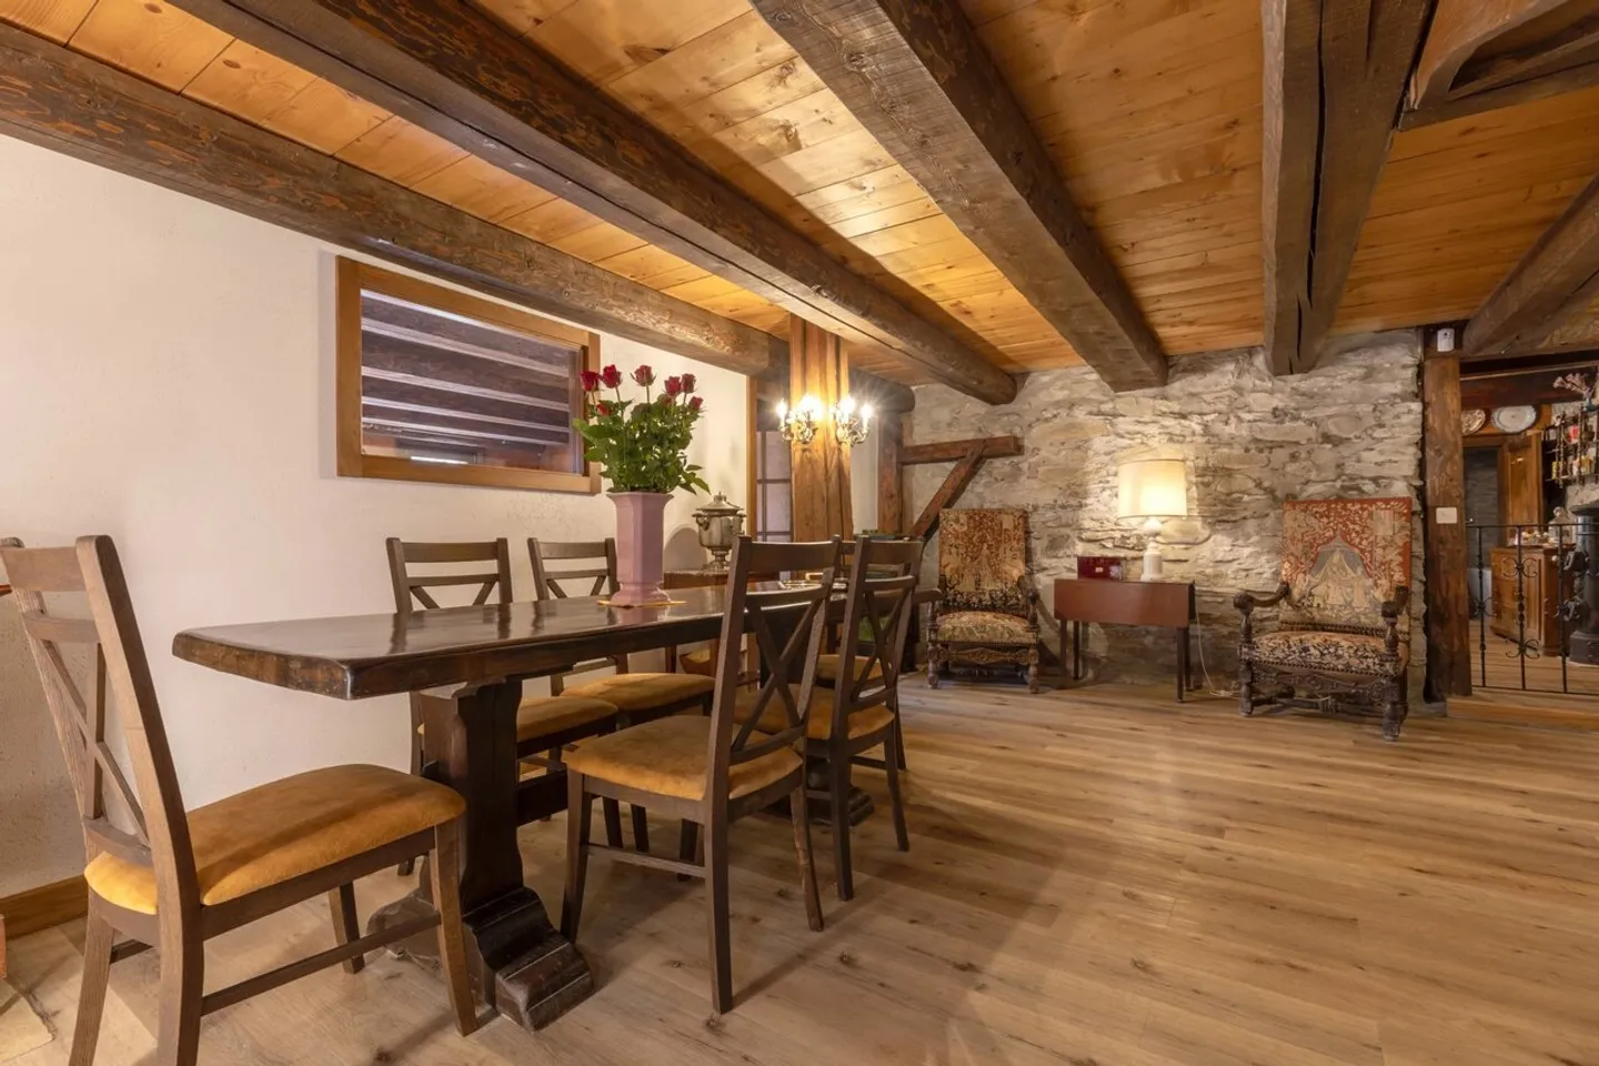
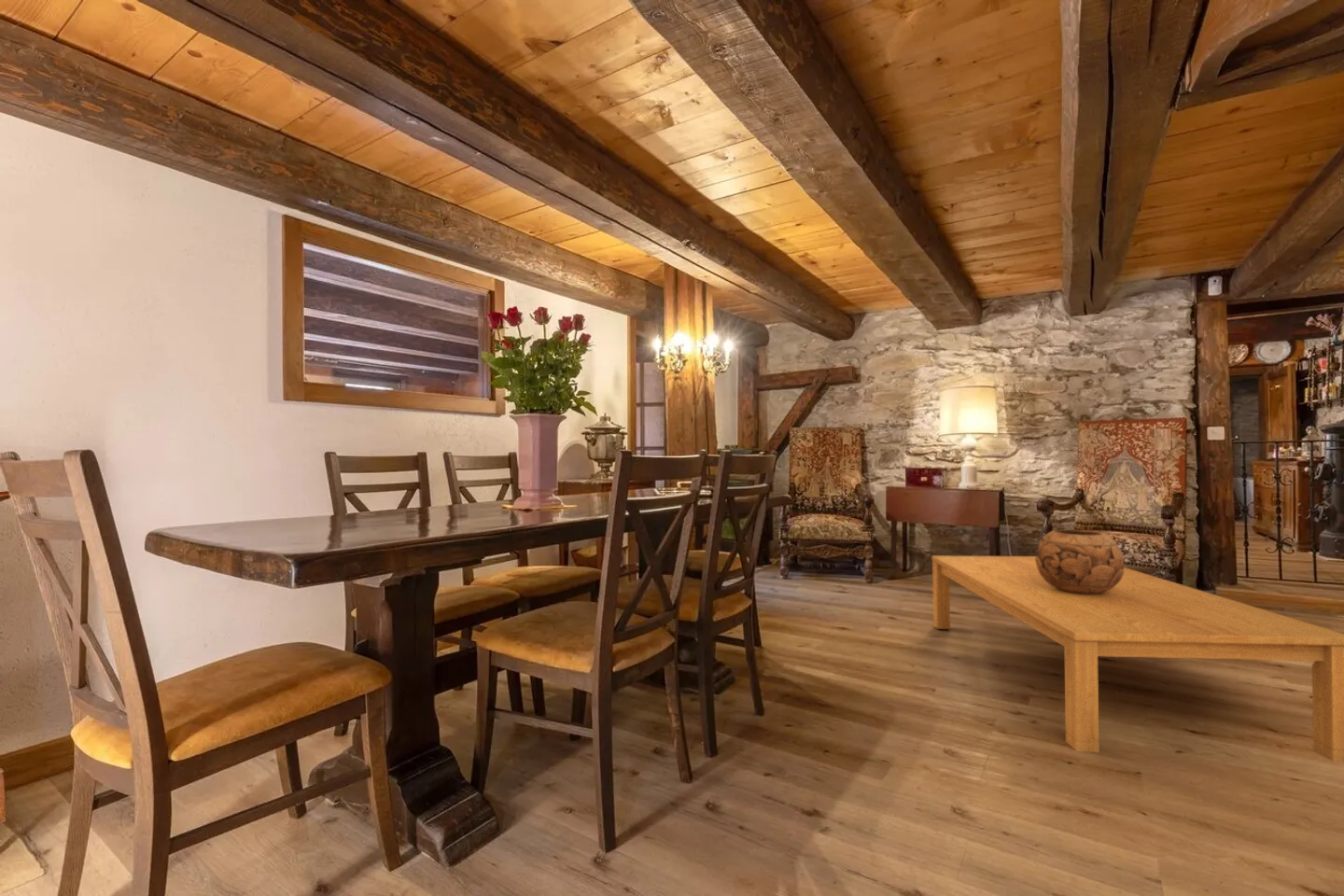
+ coffee table [931,554,1344,763]
+ decorative bowl [1035,529,1126,595]
